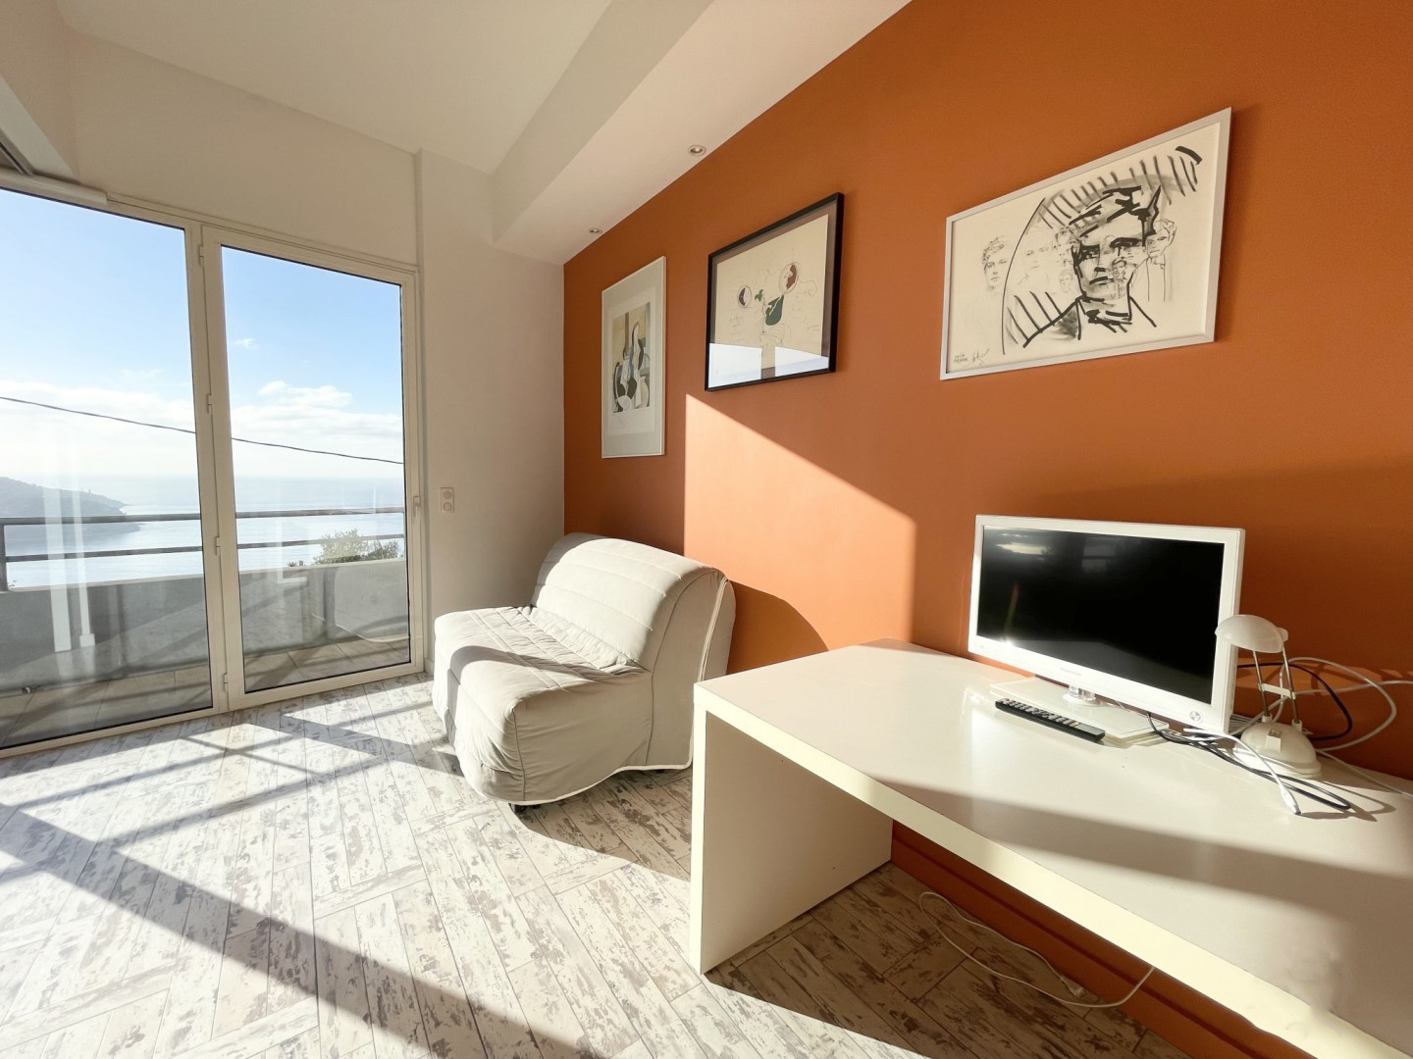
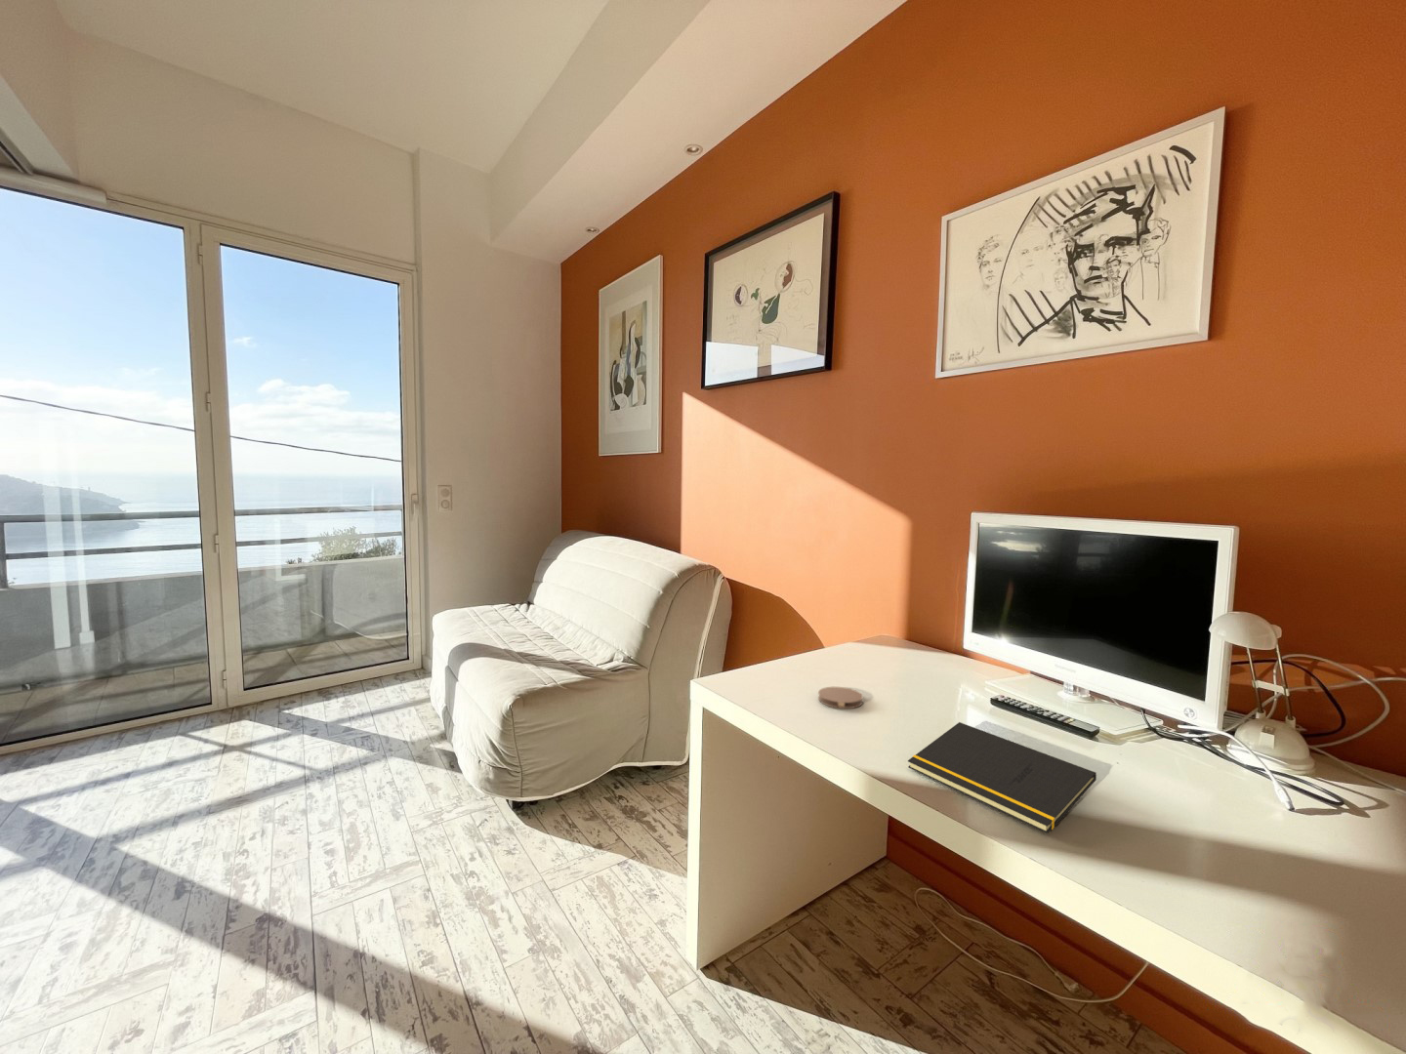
+ coaster [817,686,865,710]
+ notepad [907,721,1097,835]
